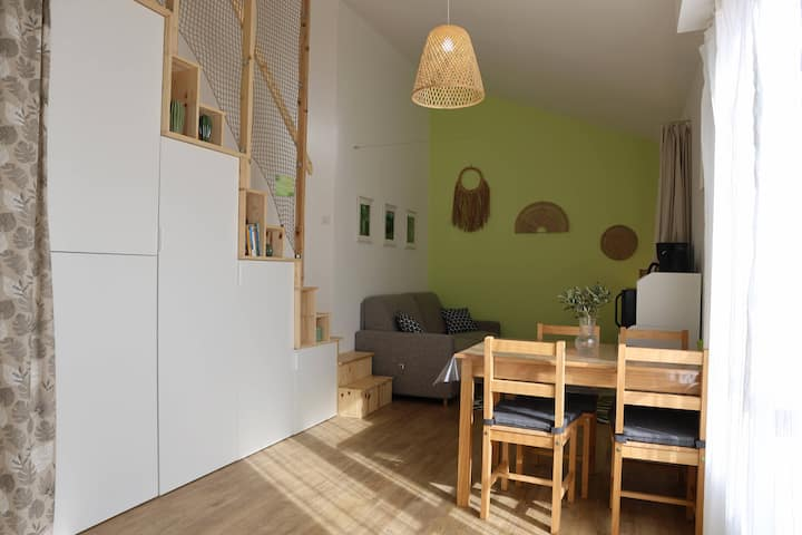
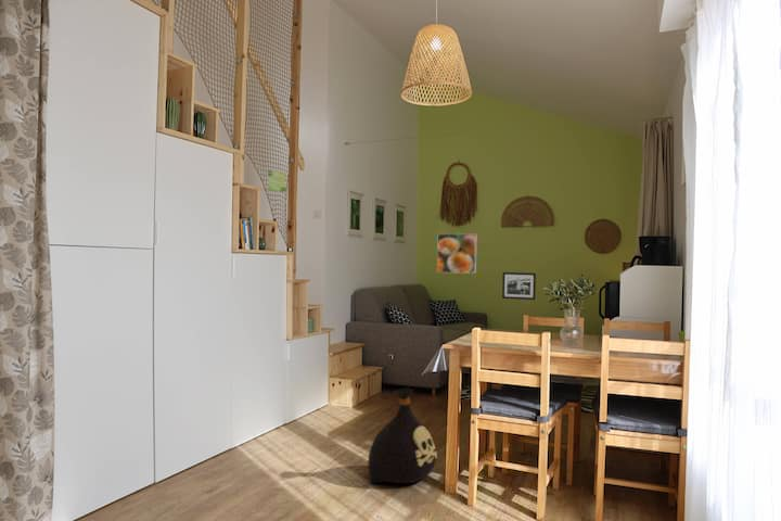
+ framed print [436,232,477,275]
+ picture frame [501,271,537,301]
+ bag [368,387,438,485]
